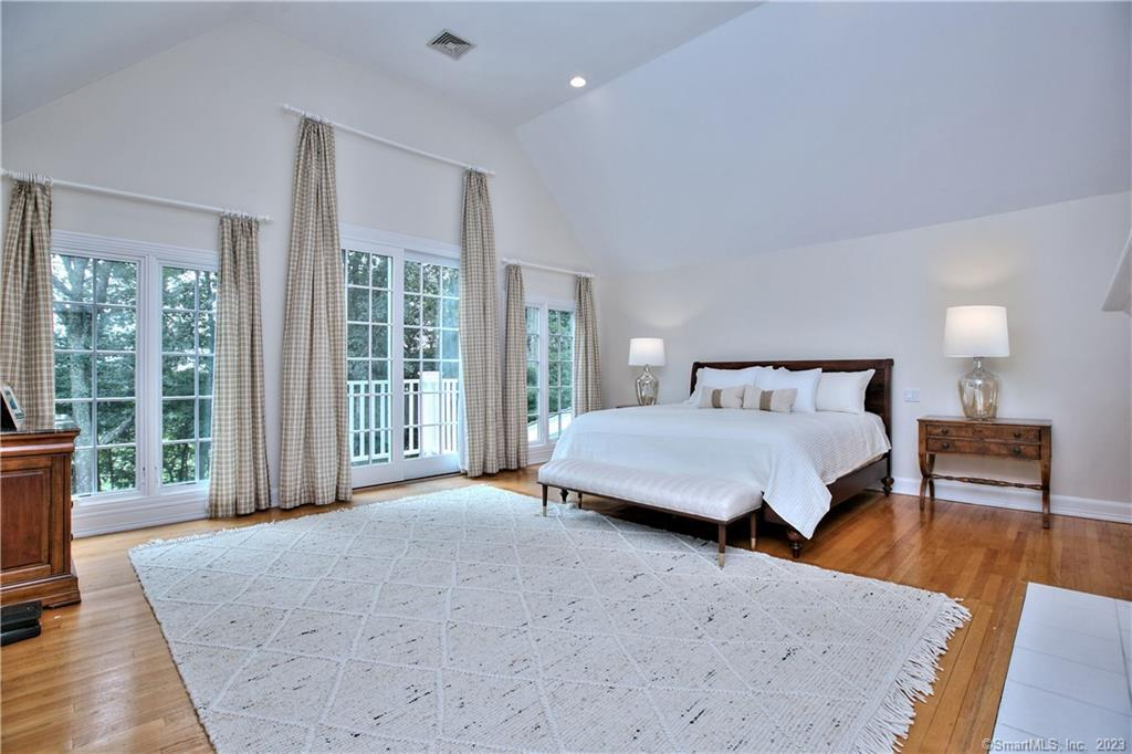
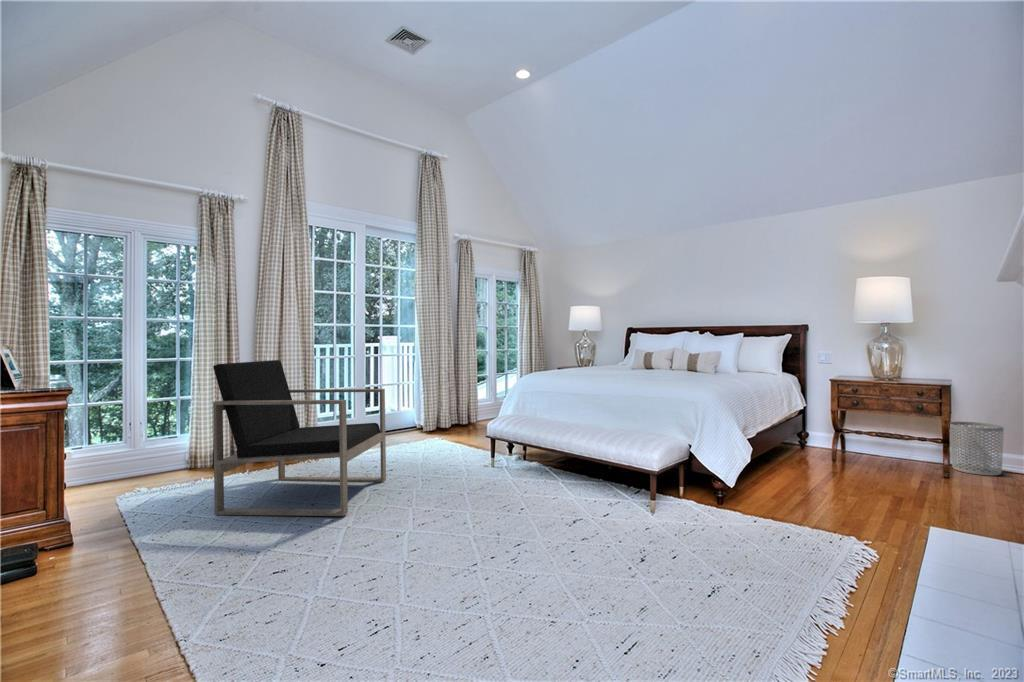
+ waste bin [949,421,1005,477]
+ armchair [212,359,387,517]
